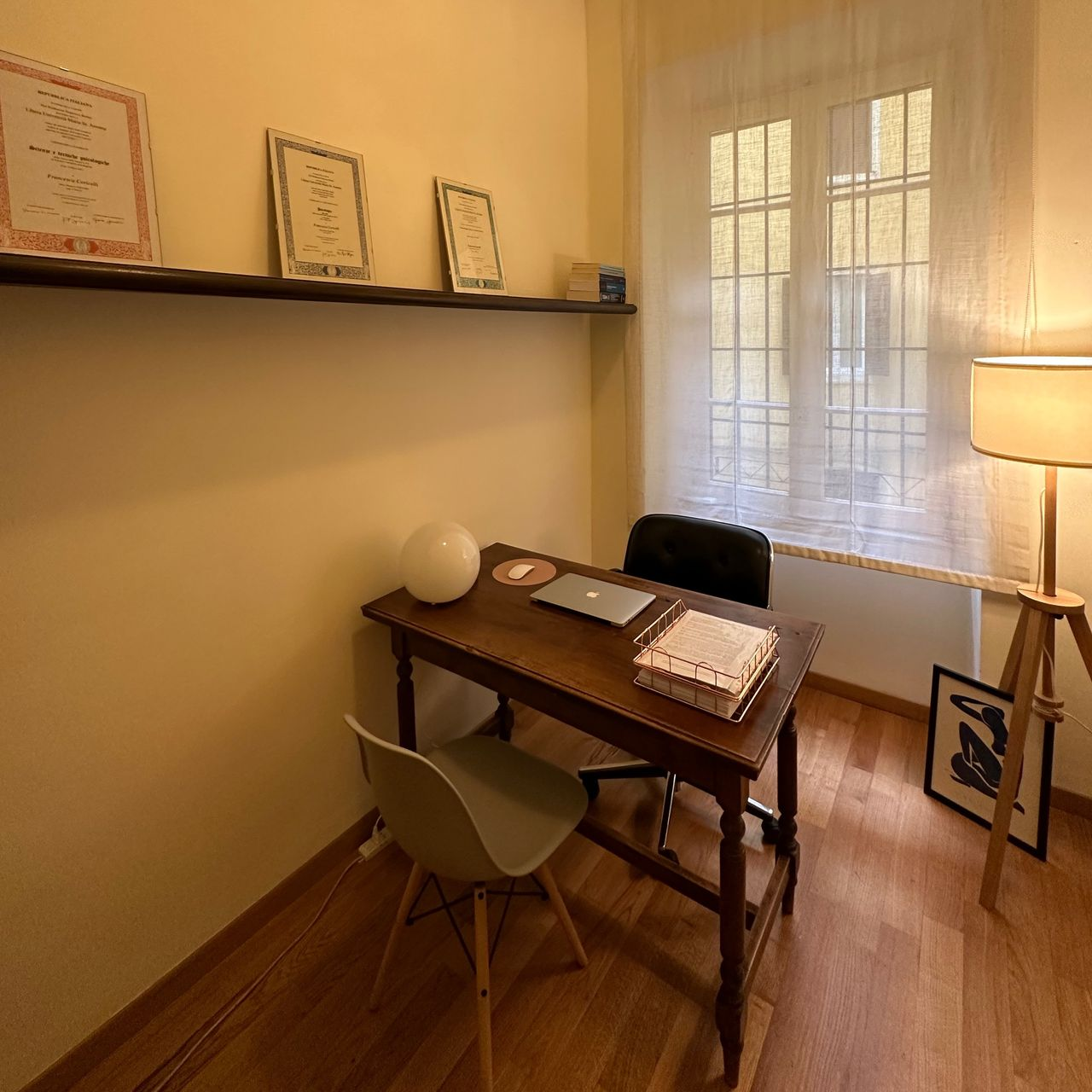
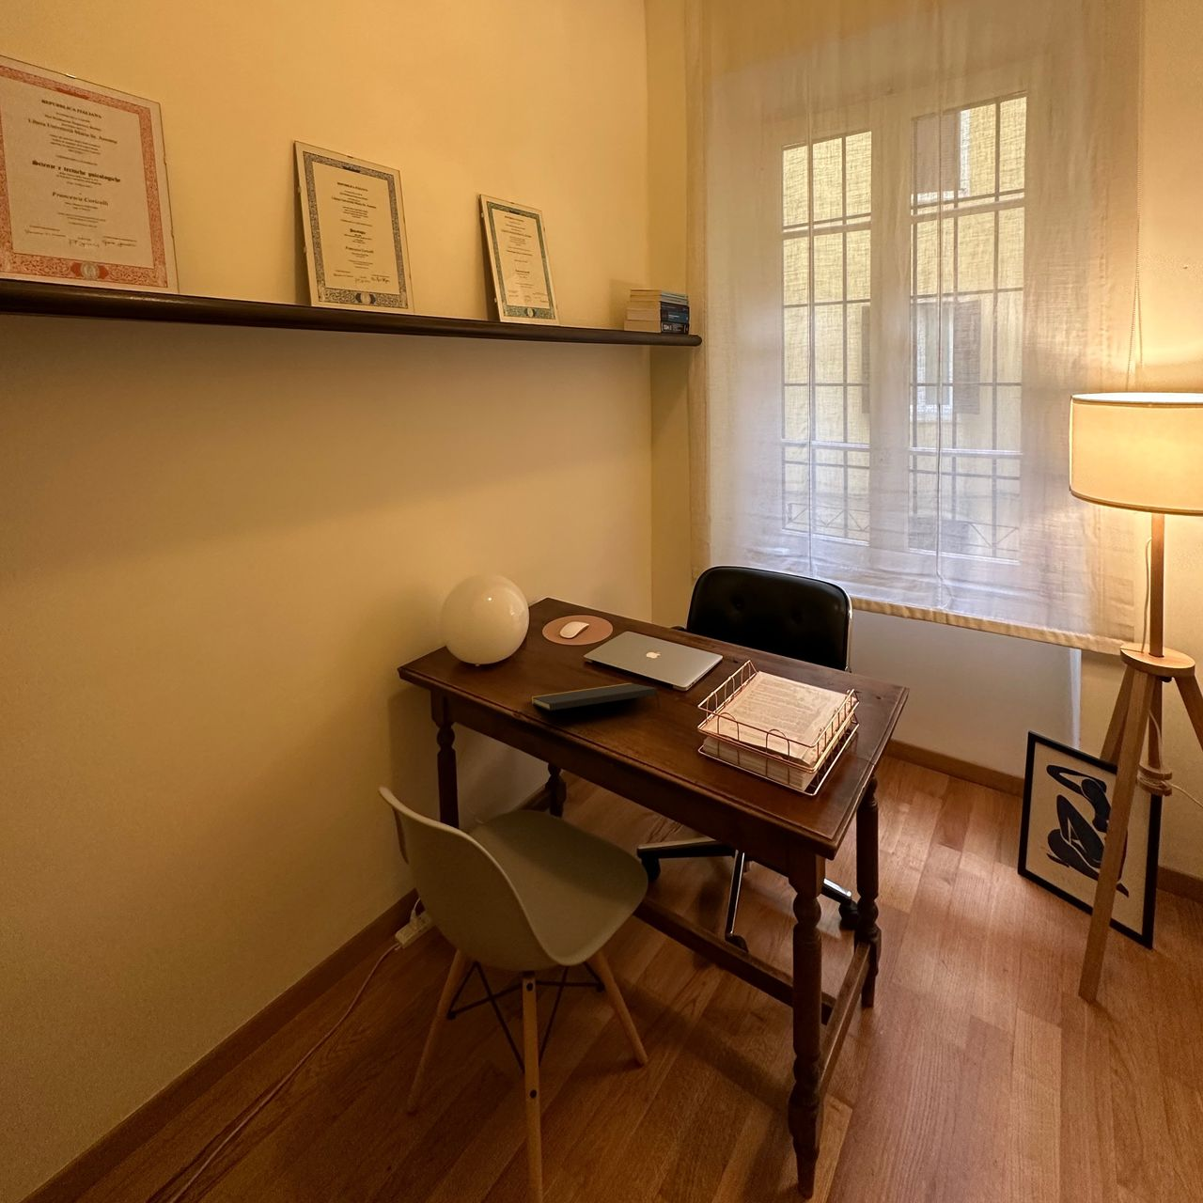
+ notepad [530,682,661,712]
